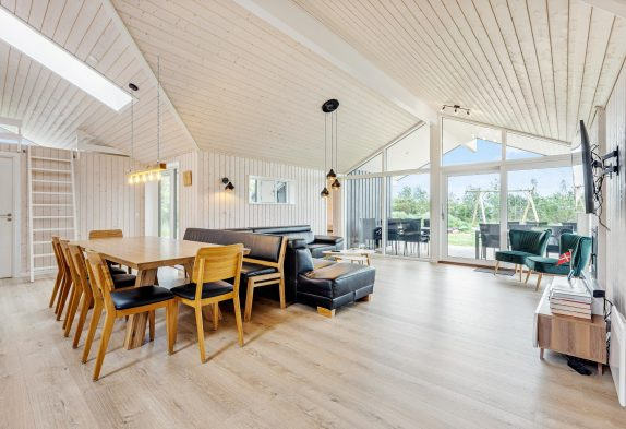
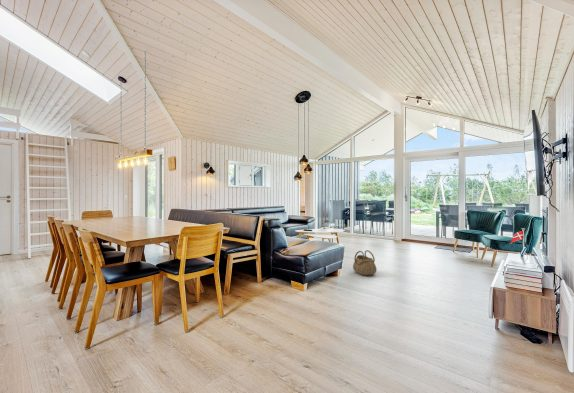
+ basket [352,249,378,277]
